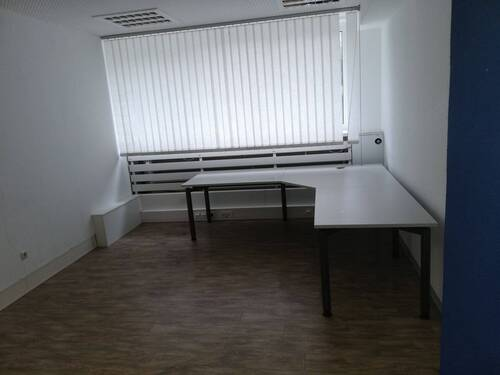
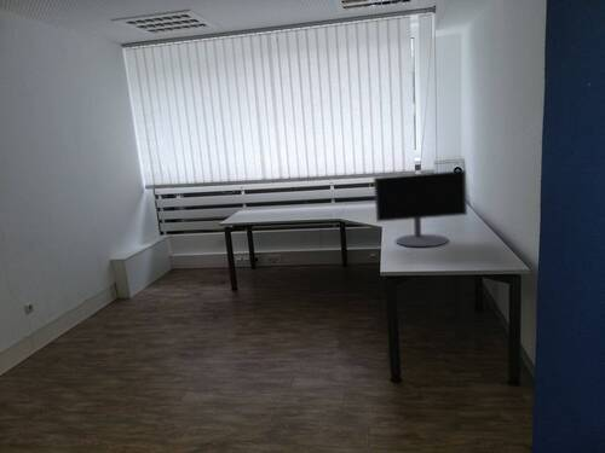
+ computer monitor [373,169,468,248]
